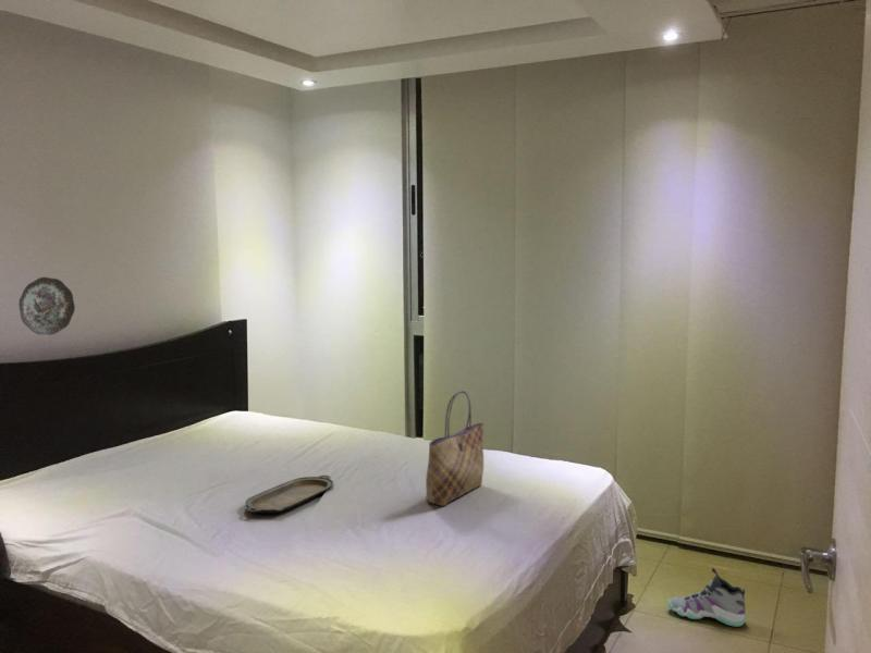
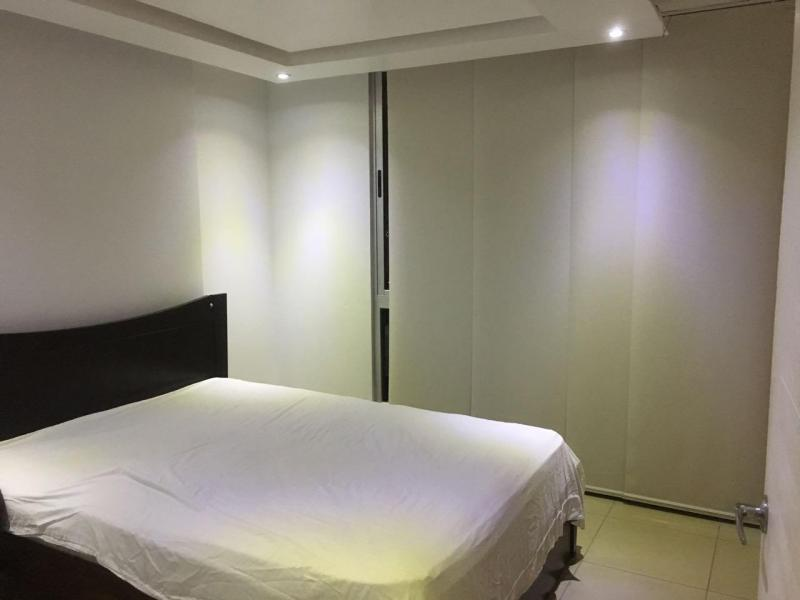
- sneaker [667,566,748,628]
- tote bag [425,390,484,507]
- decorative plate [17,276,76,336]
- serving tray [244,475,334,515]
